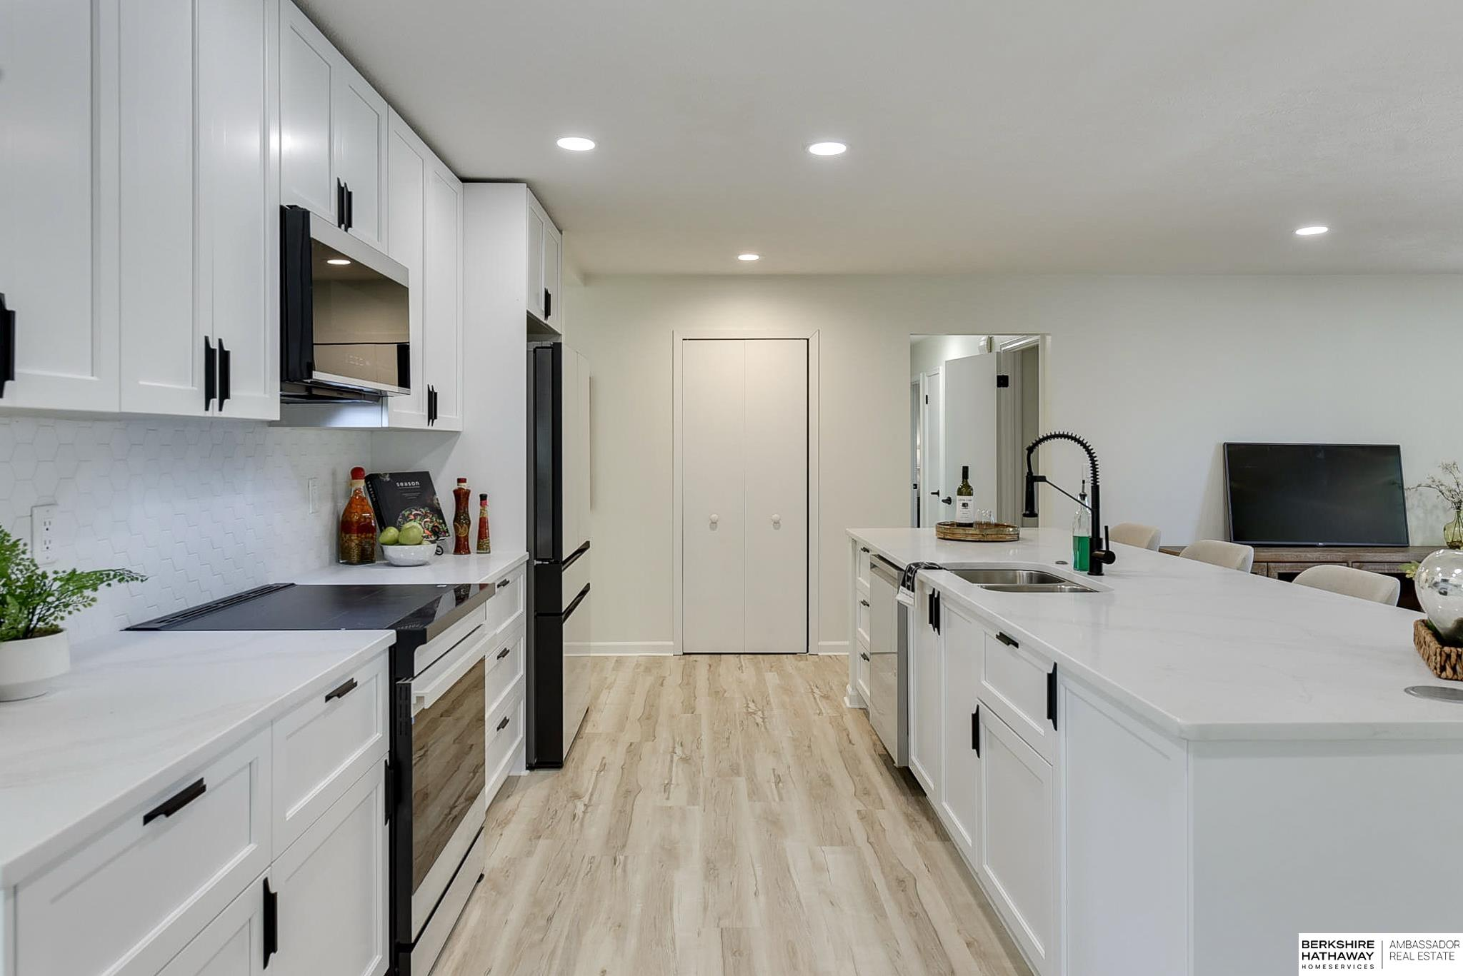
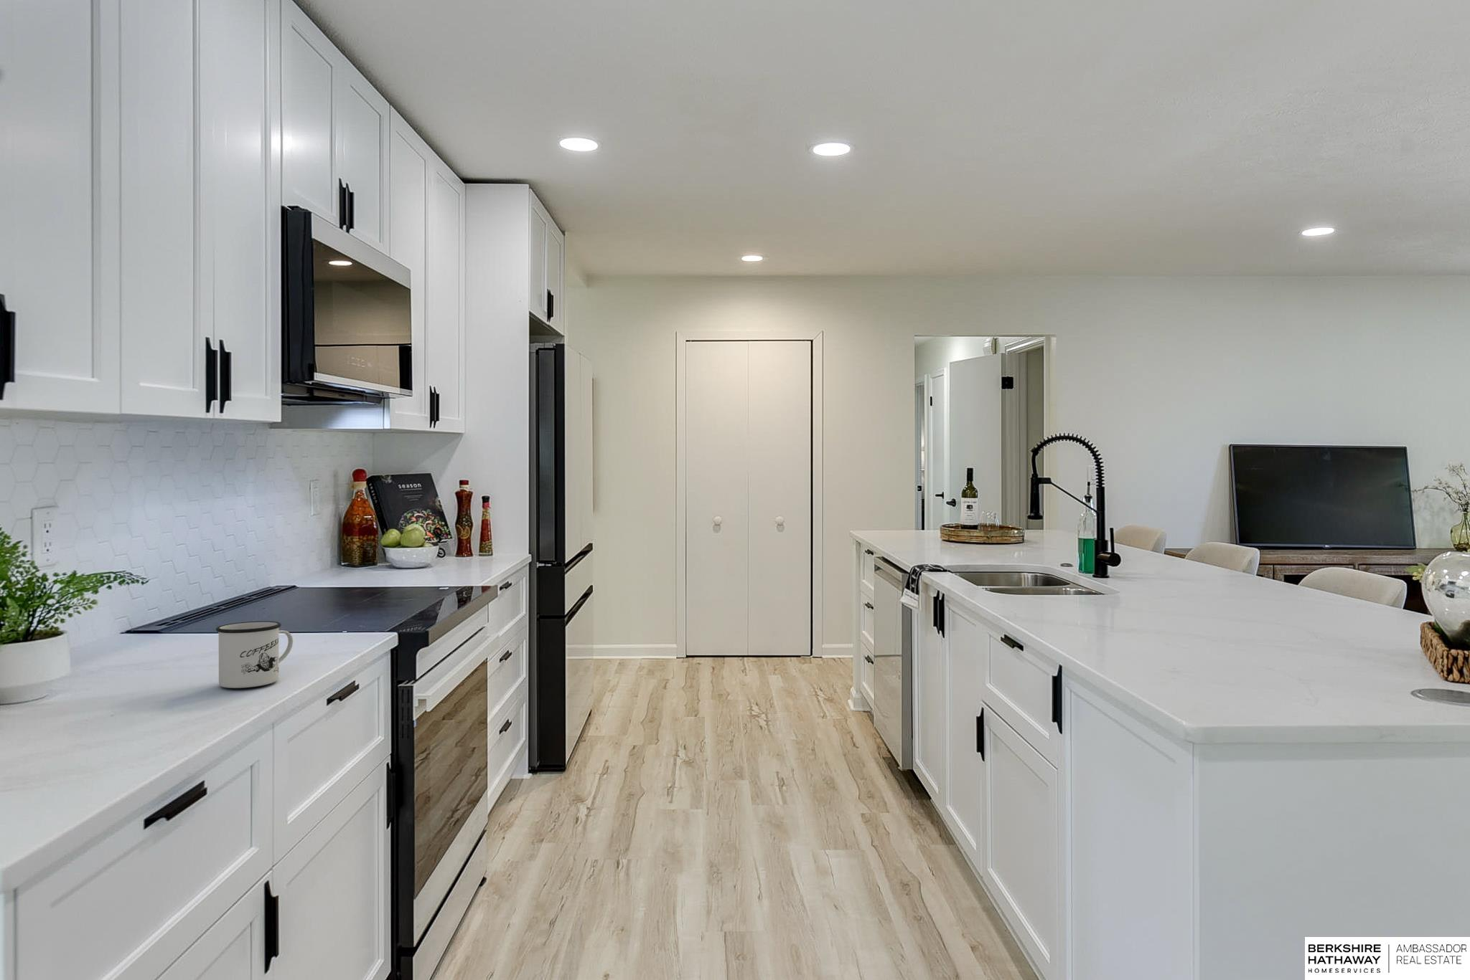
+ mug [216,620,293,689]
